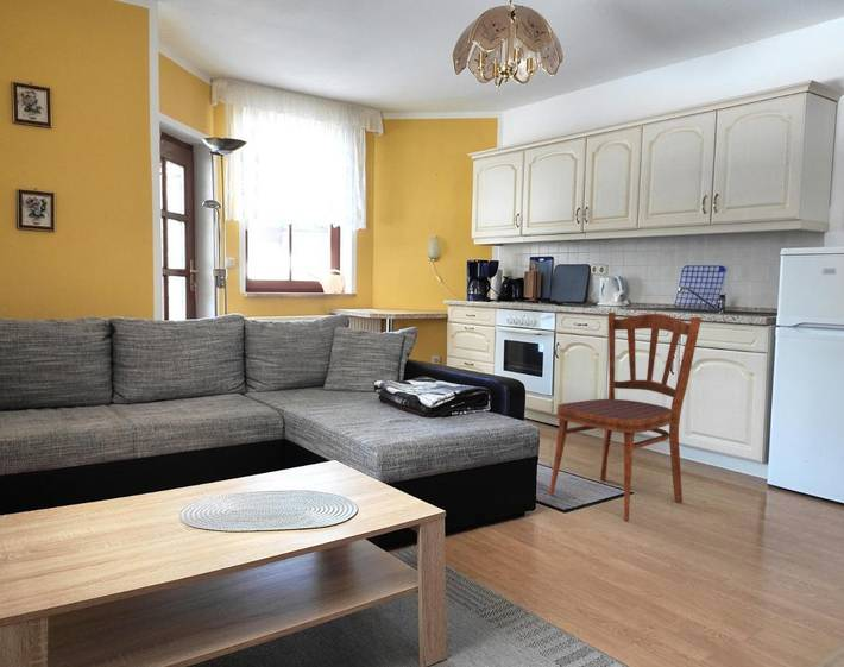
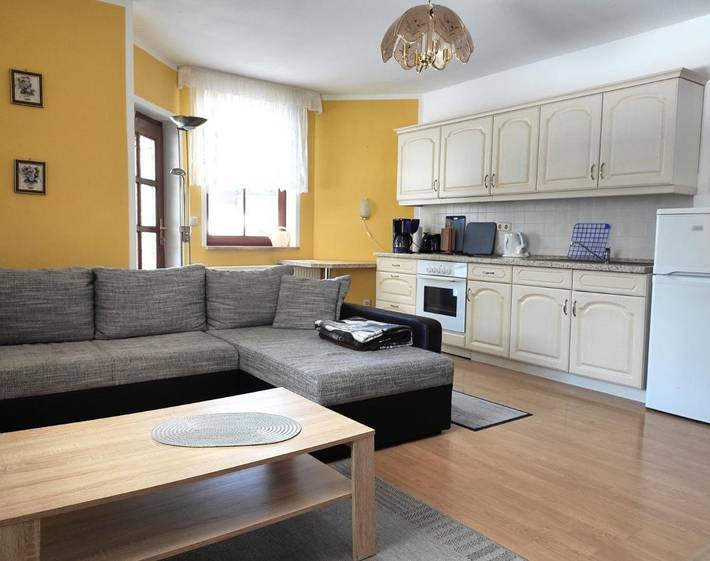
- dining chair [548,312,703,522]
